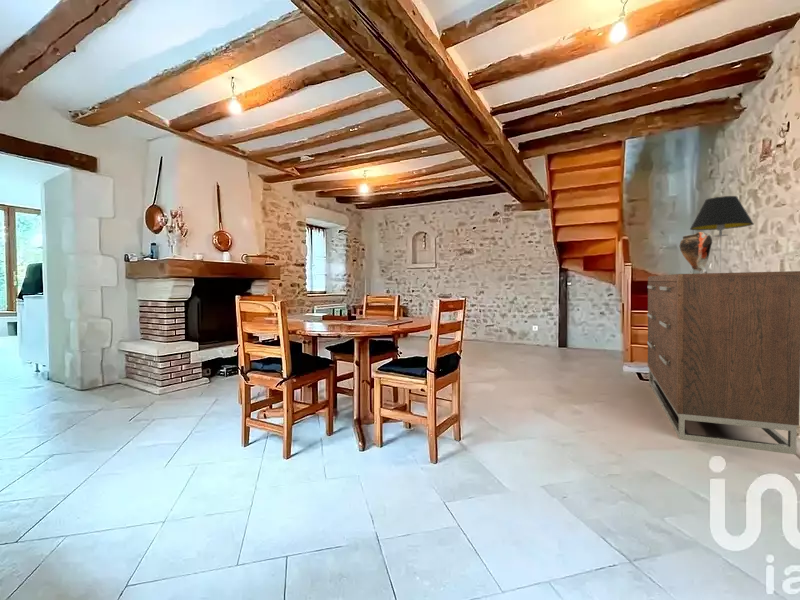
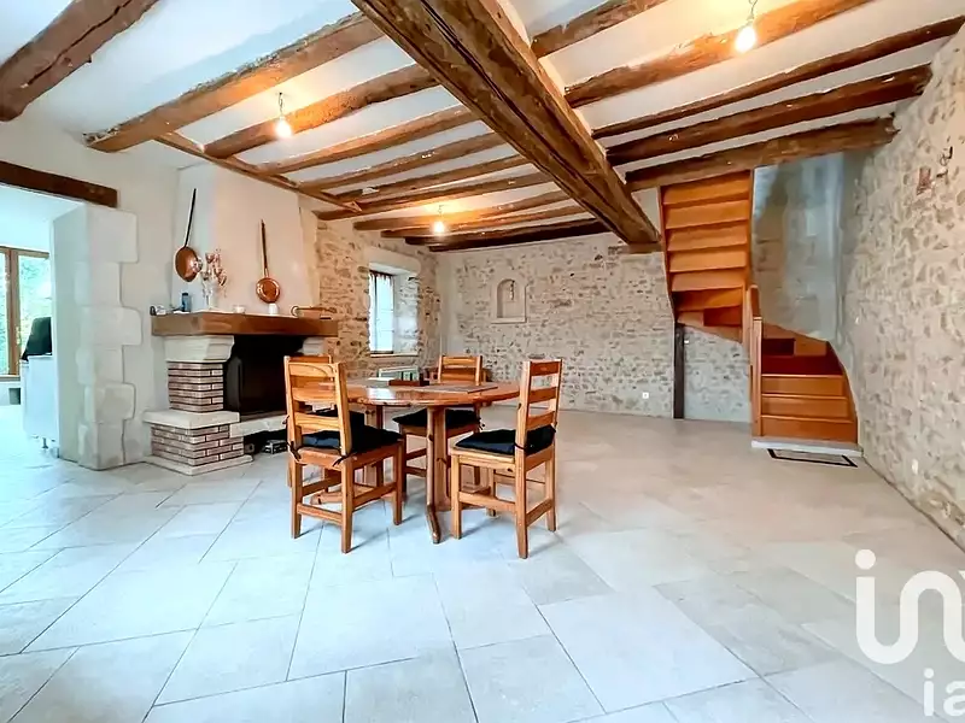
- table lamp [689,195,755,273]
- dresser [646,270,800,455]
- vase [679,231,713,274]
